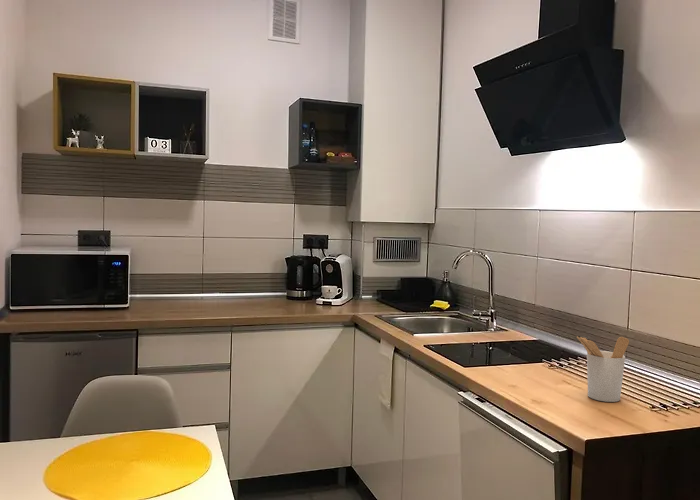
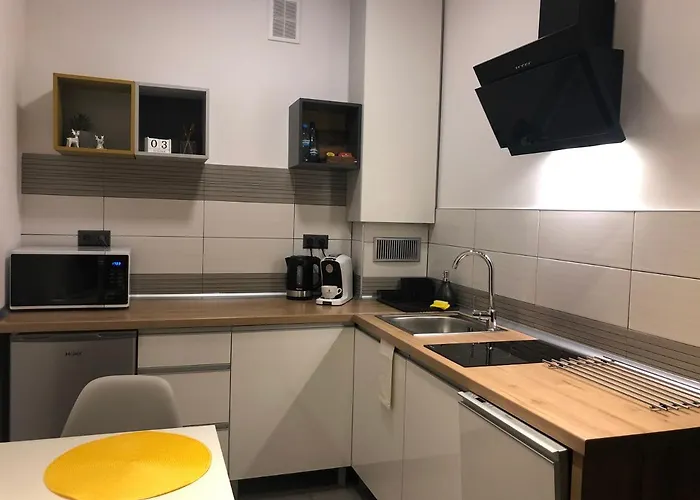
- utensil holder [576,336,630,403]
